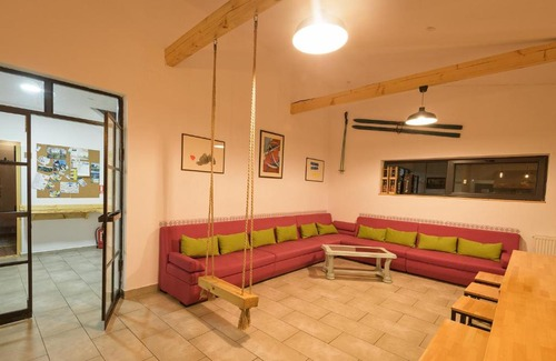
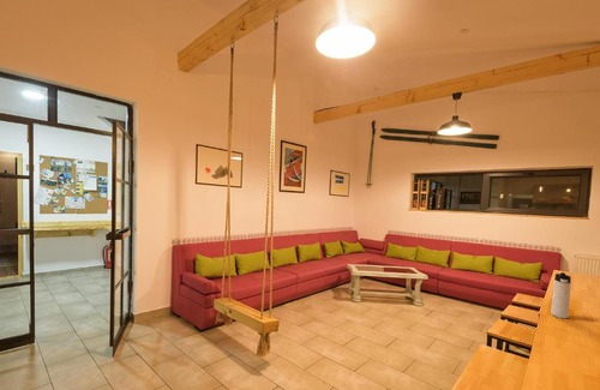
+ thermos bottle [550,271,572,319]
